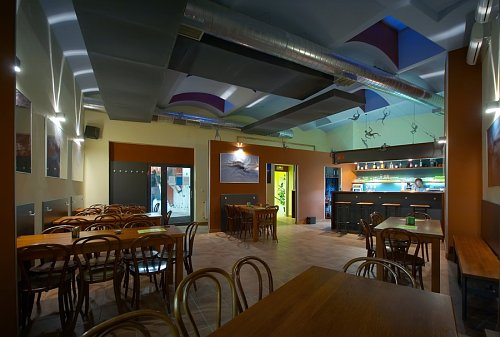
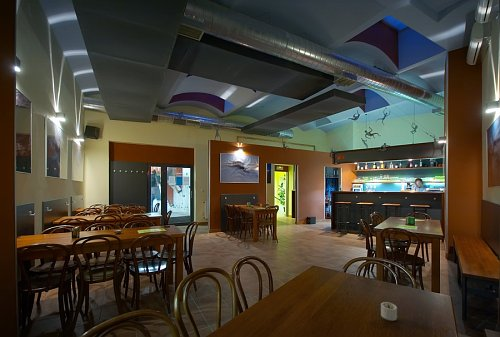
+ candle [380,301,398,322]
